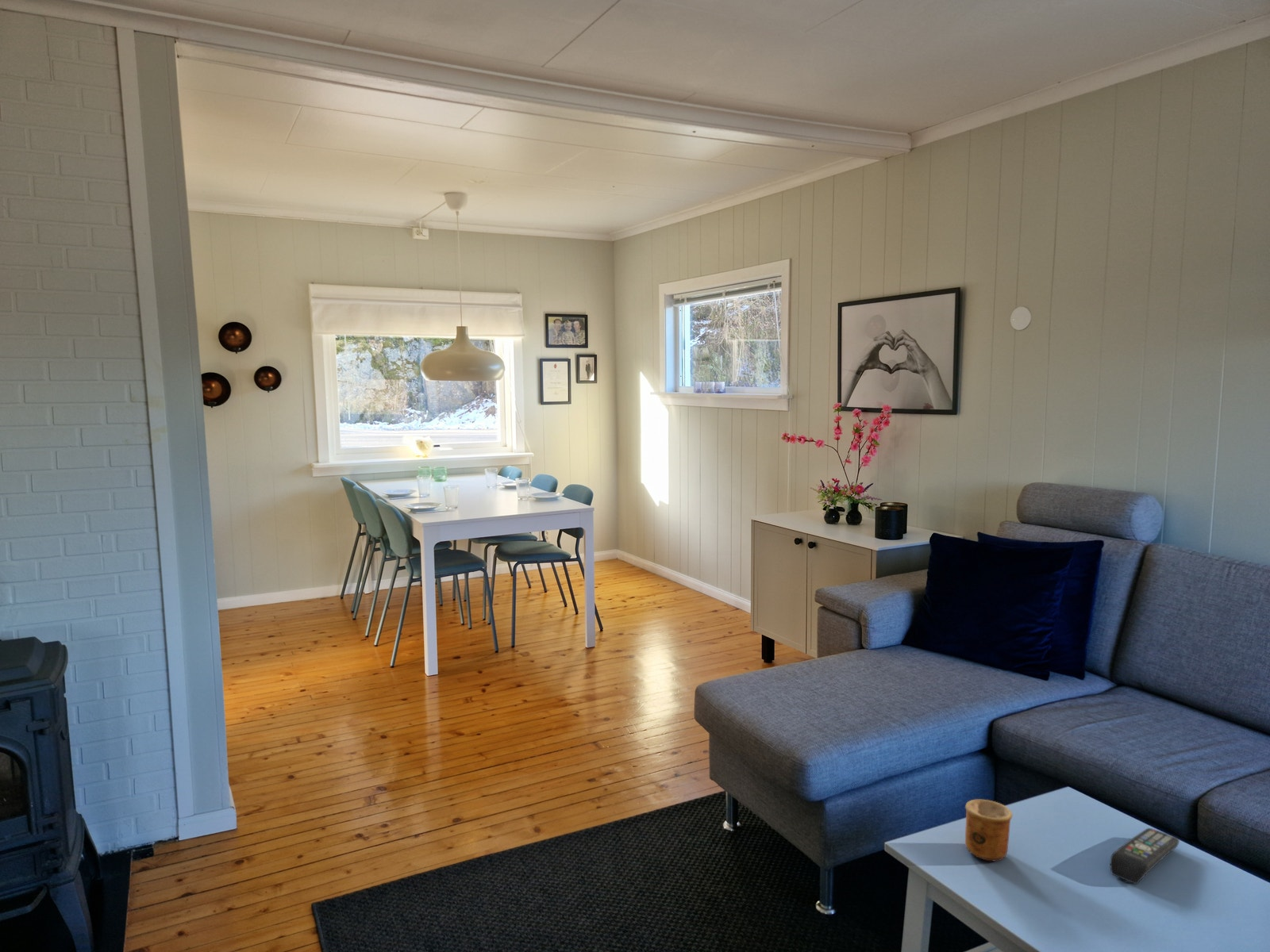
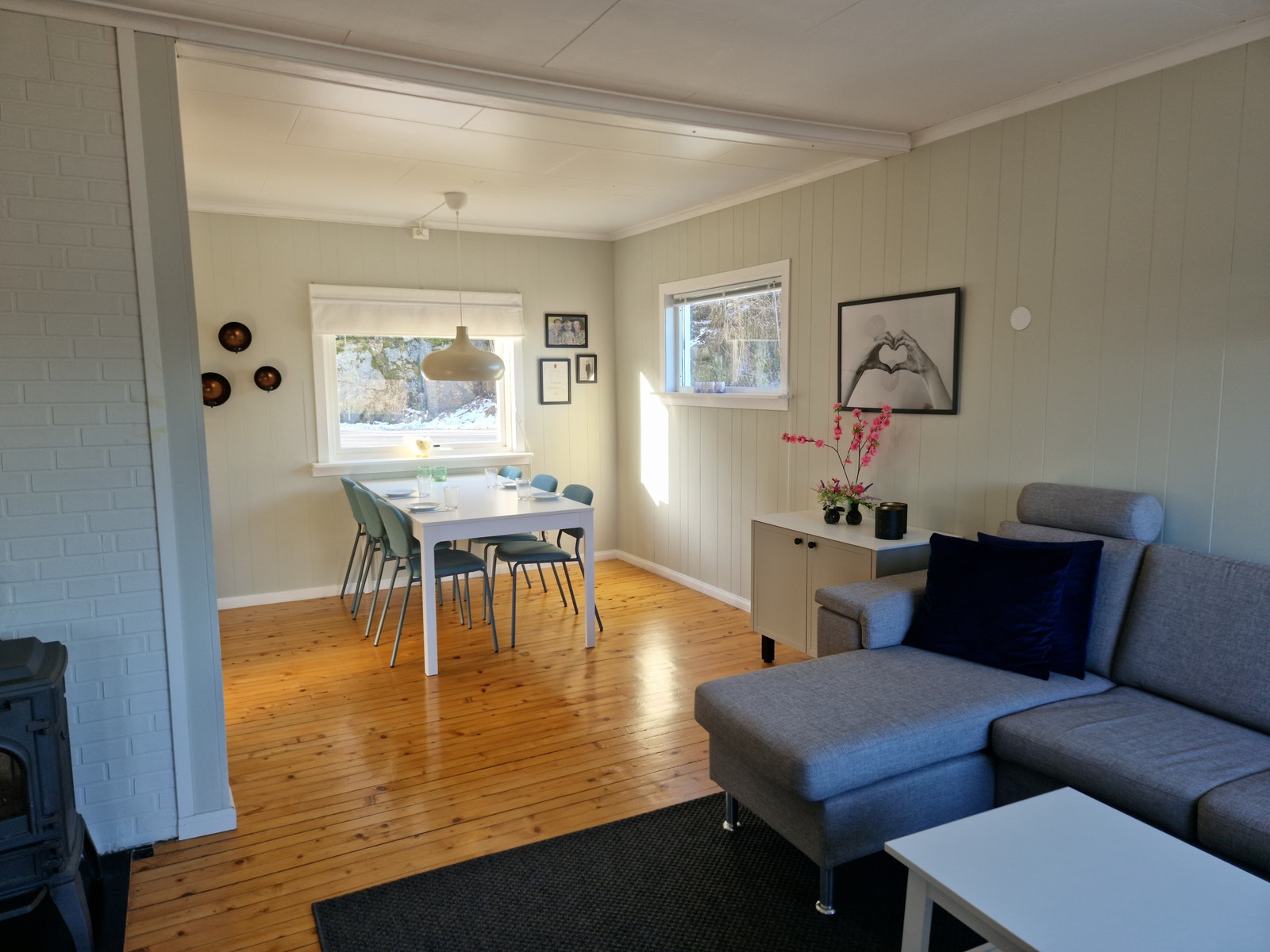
- remote control [1109,827,1180,885]
- cup [964,798,1014,862]
